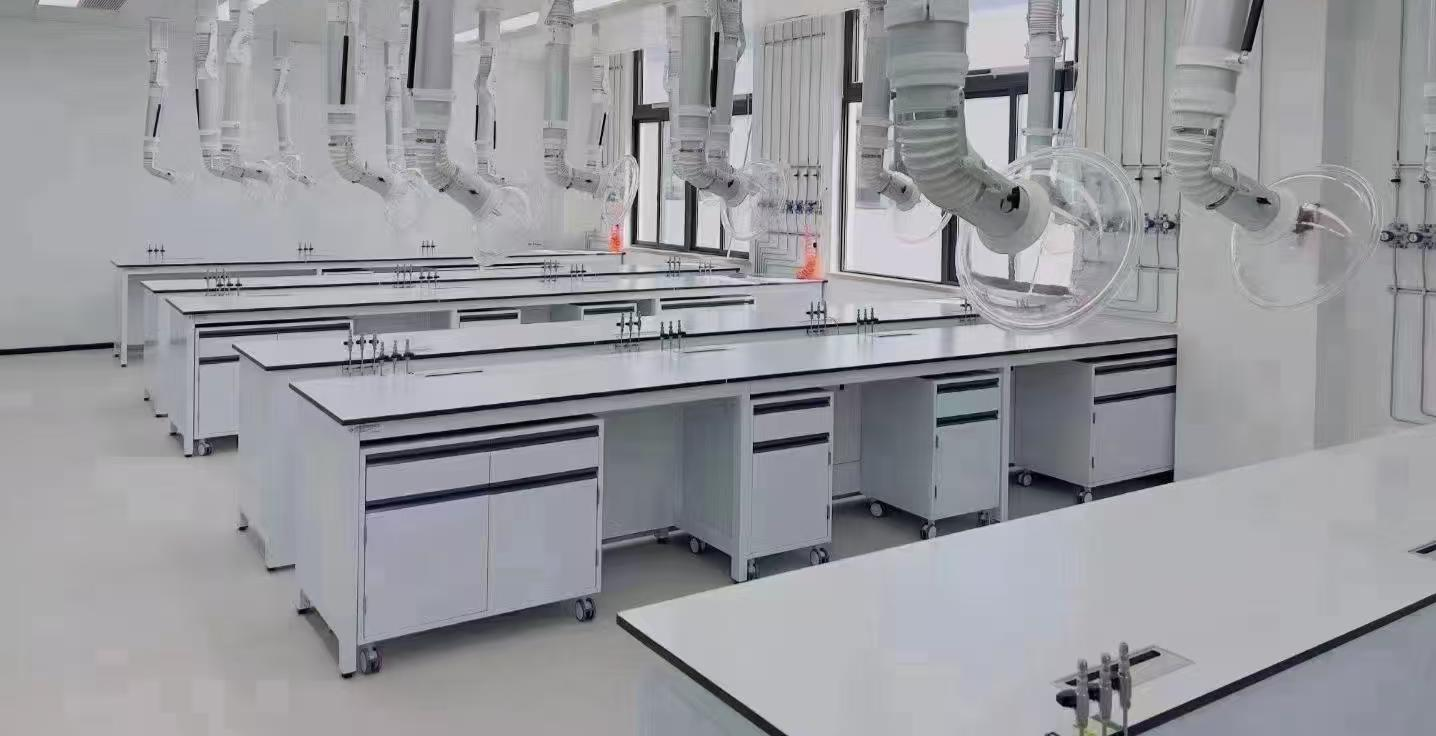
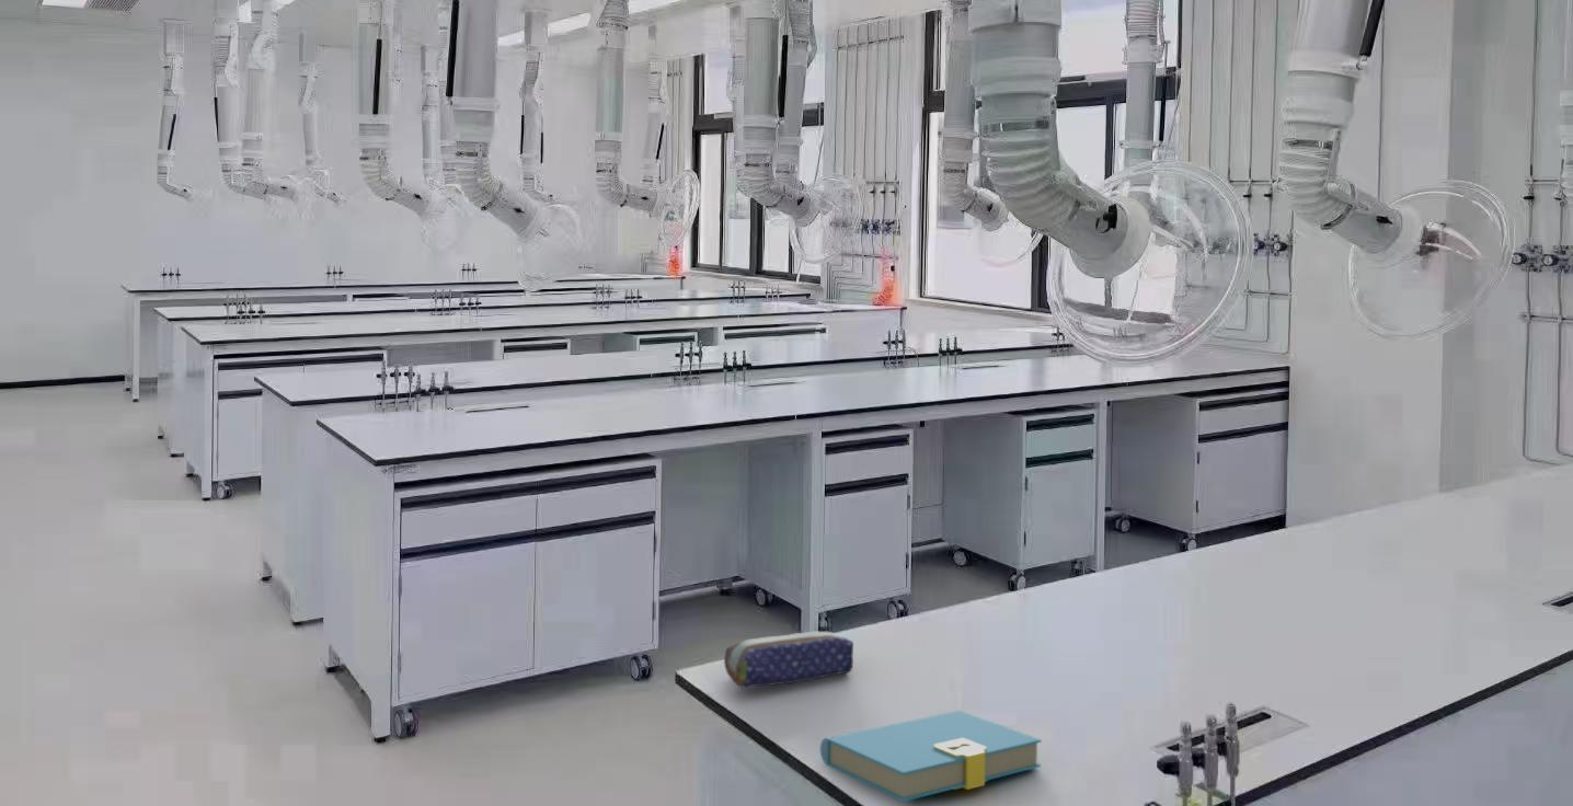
+ pencil case [723,630,854,689]
+ book [819,710,1042,803]
